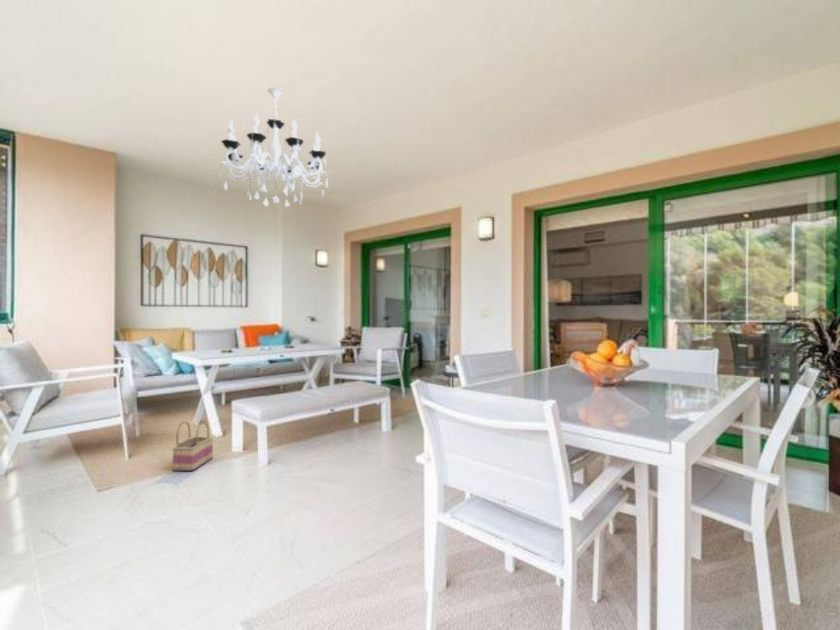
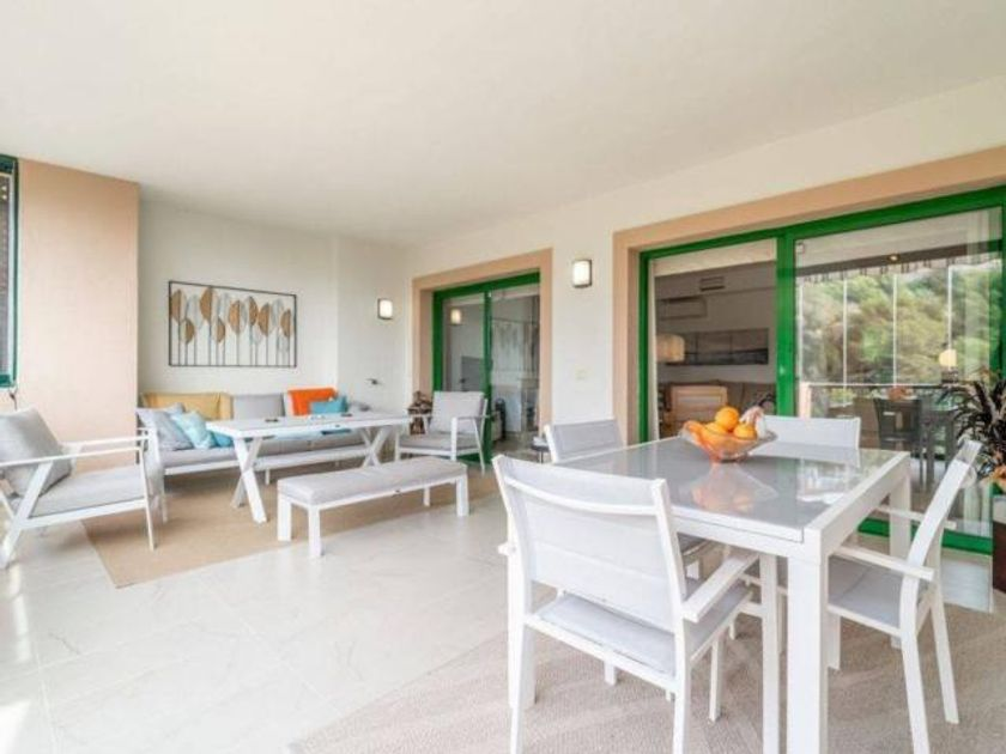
- chandelier [218,87,329,208]
- basket [171,420,214,472]
